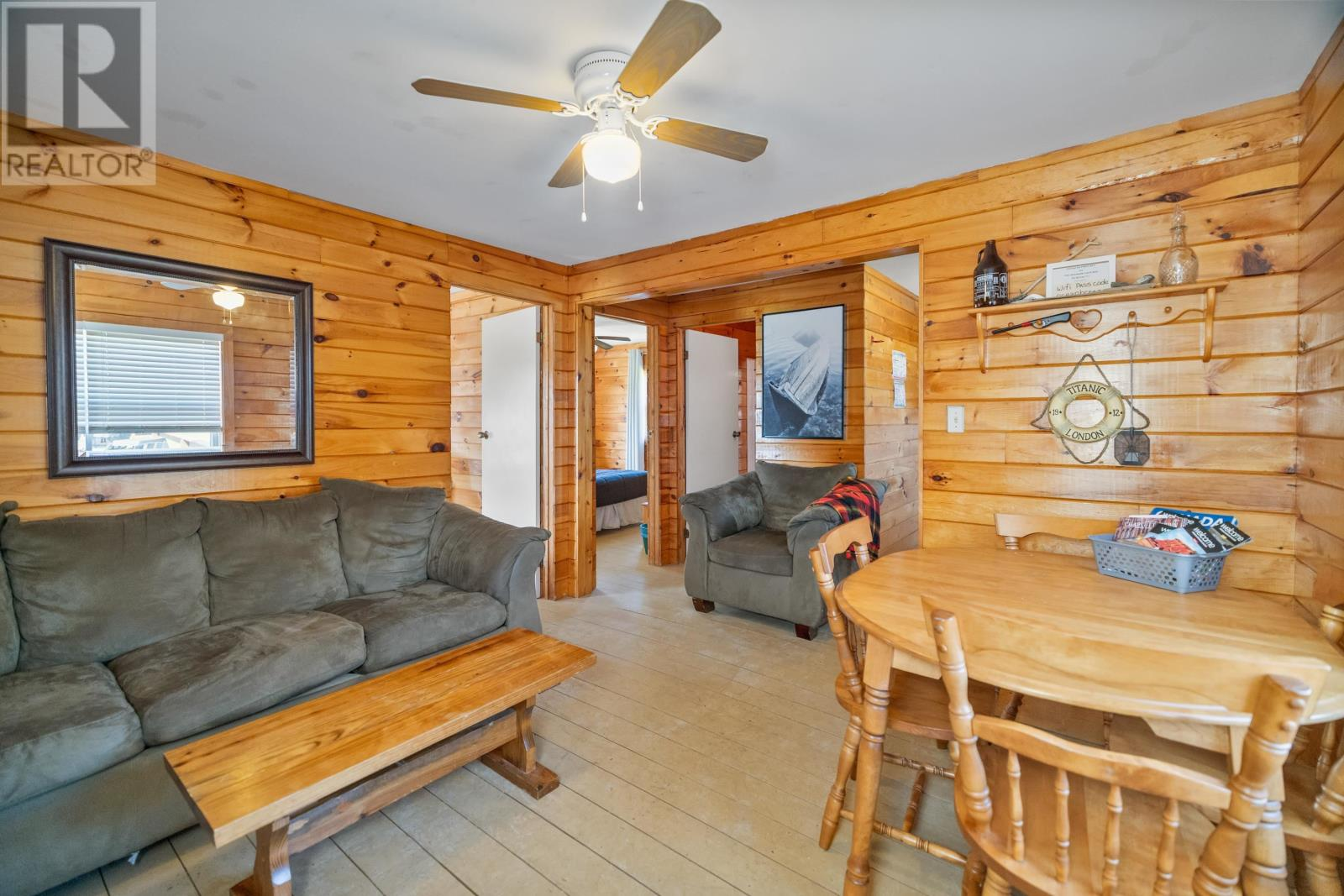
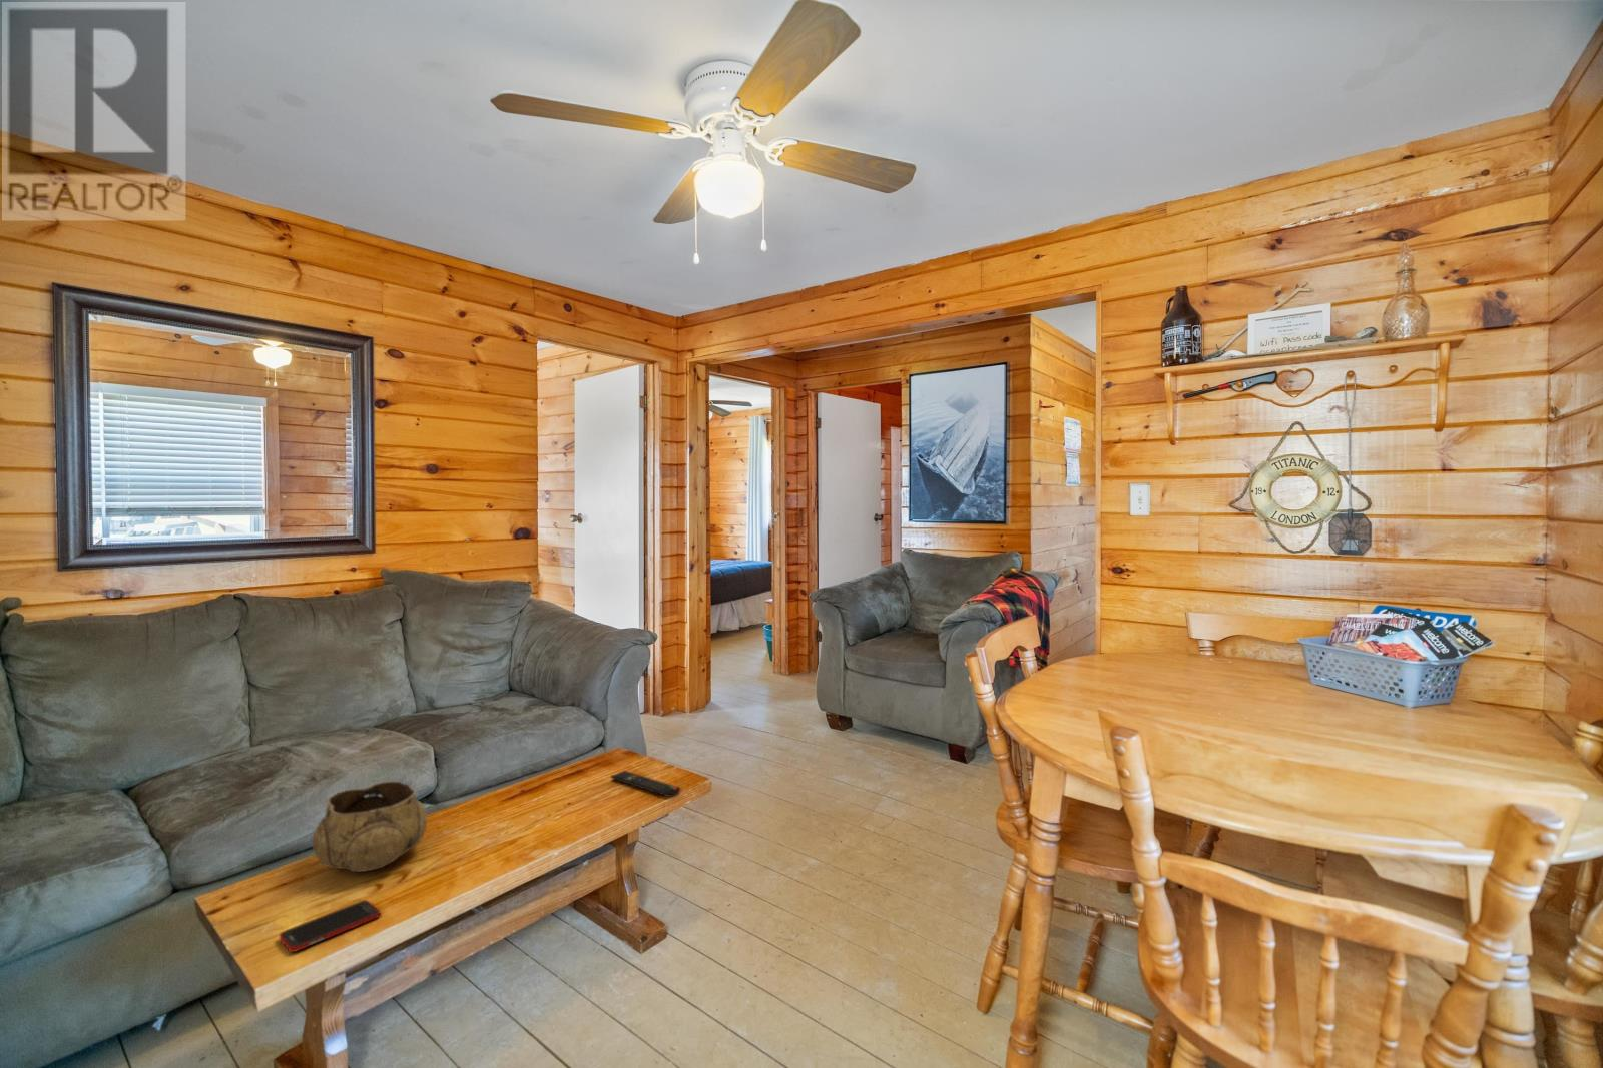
+ cell phone [279,899,380,952]
+ remote control [611,770,681,797]
+ decorative bowl [310,780,428,873]
